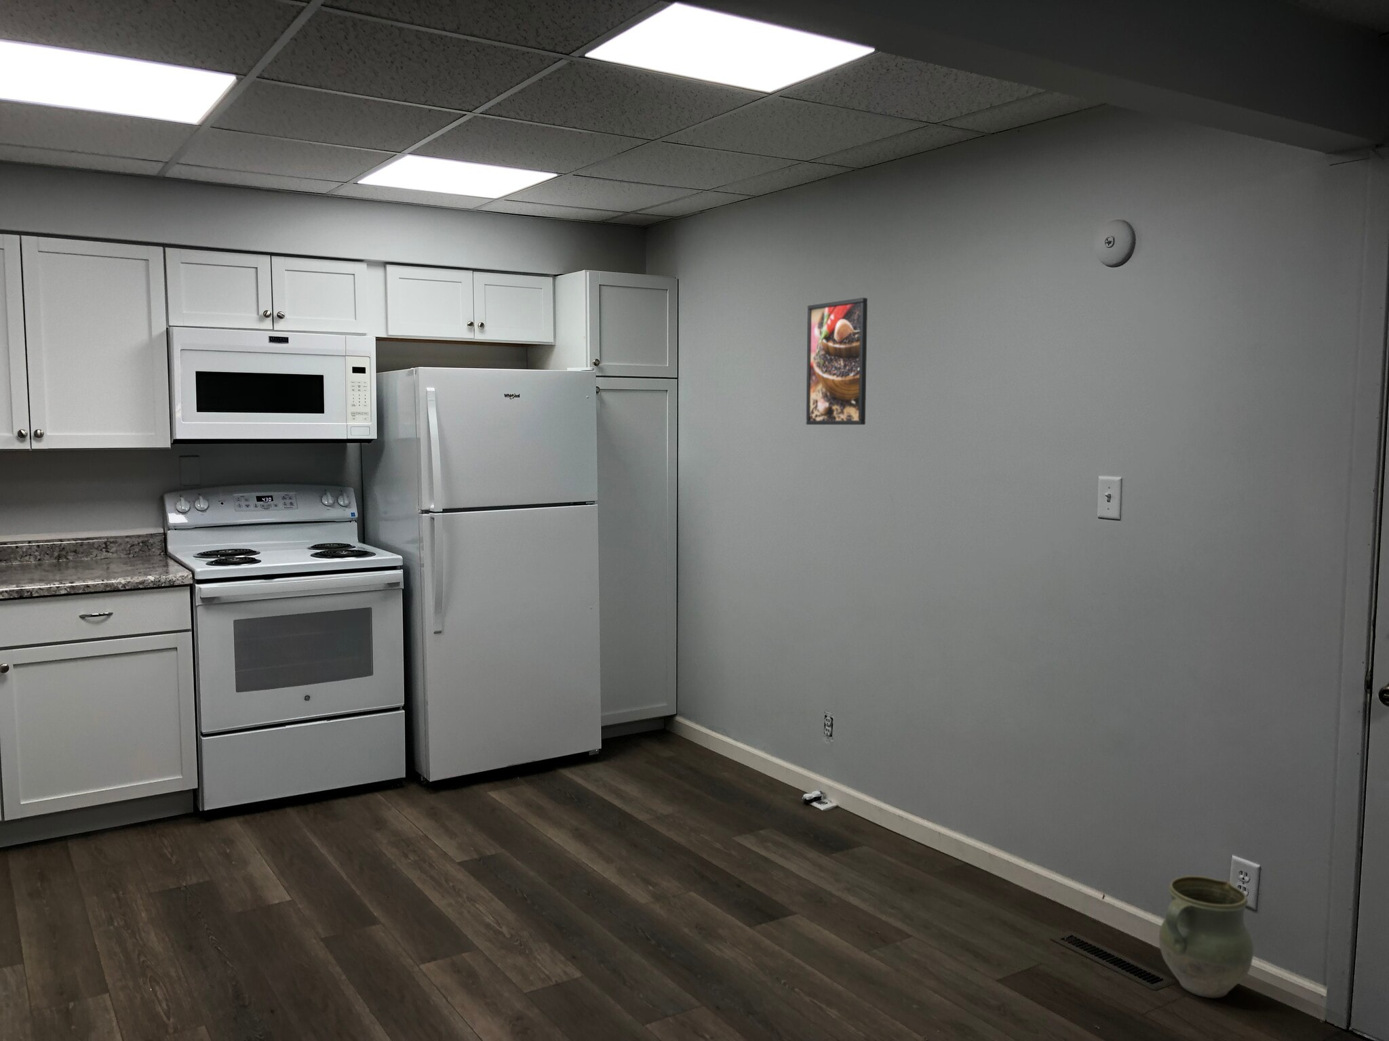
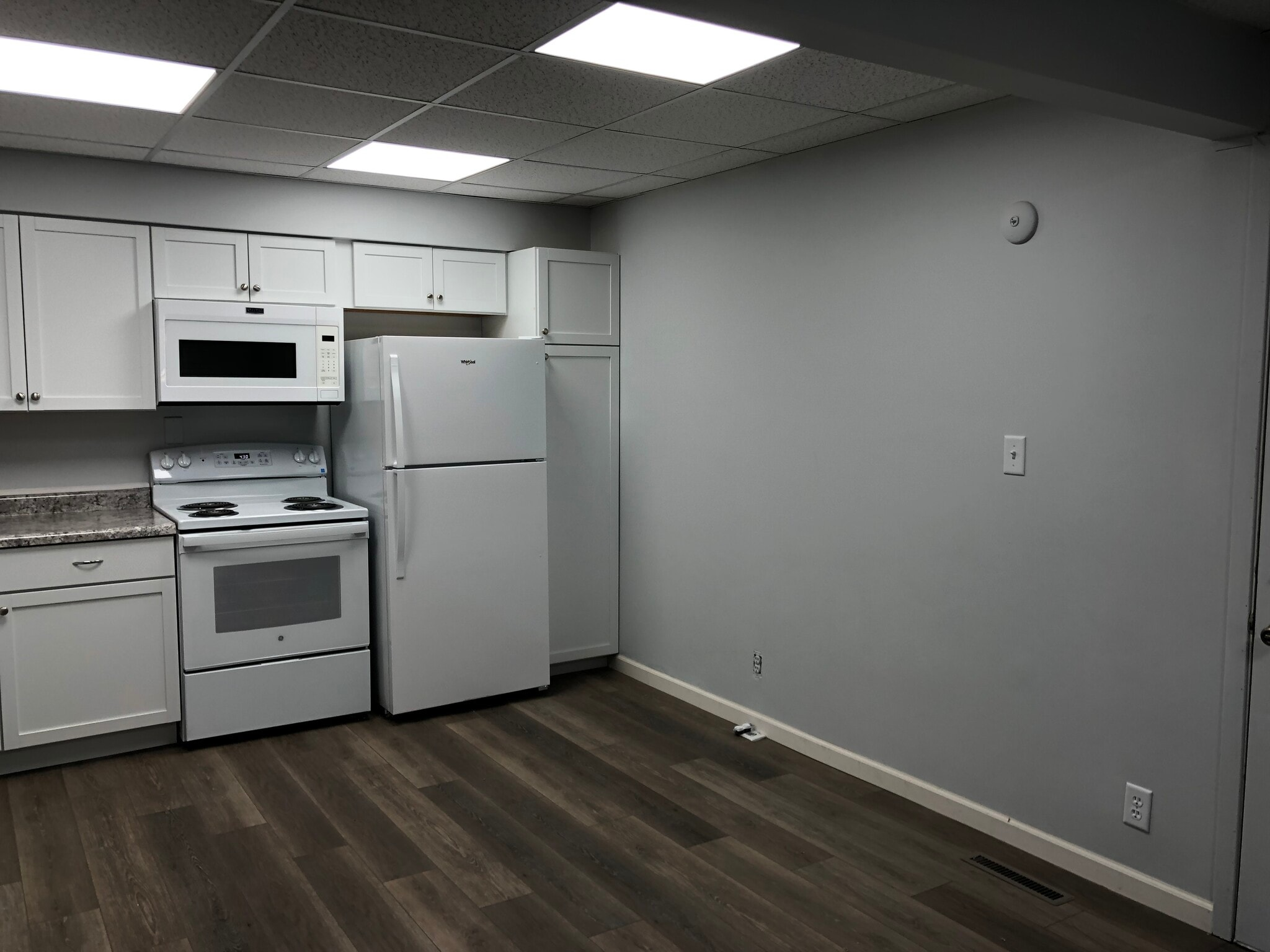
- ceramic jug [1158,875,1254,998]
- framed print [806,296,868,425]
